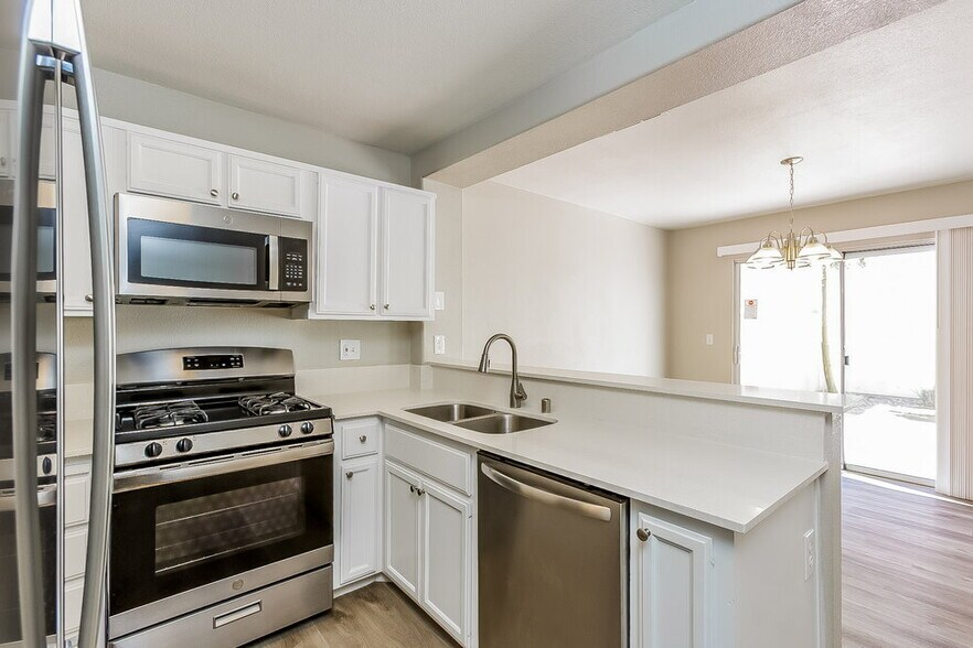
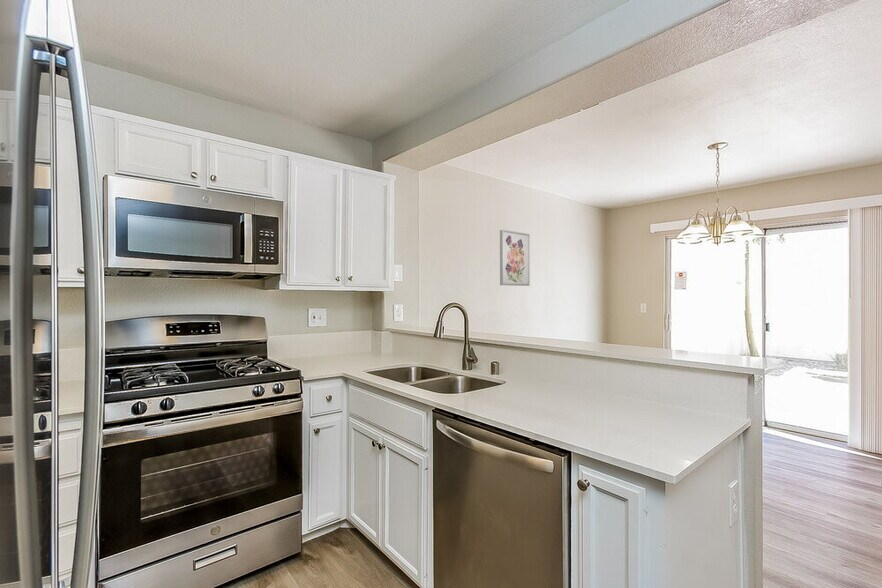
+ wall art [499,229,531,287]
